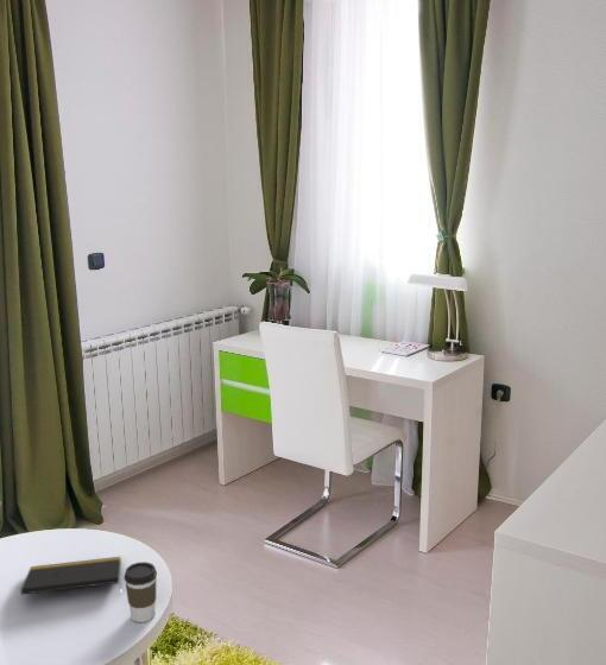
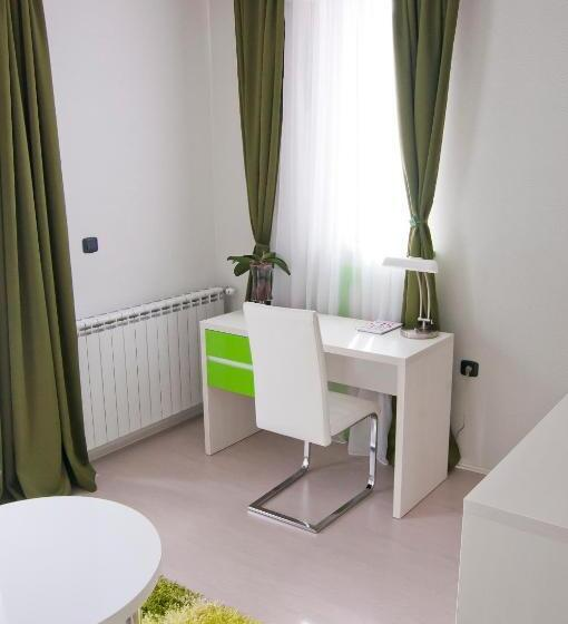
- coffee cup [122,560,158,623]
- notepad [20,556,122,596]
